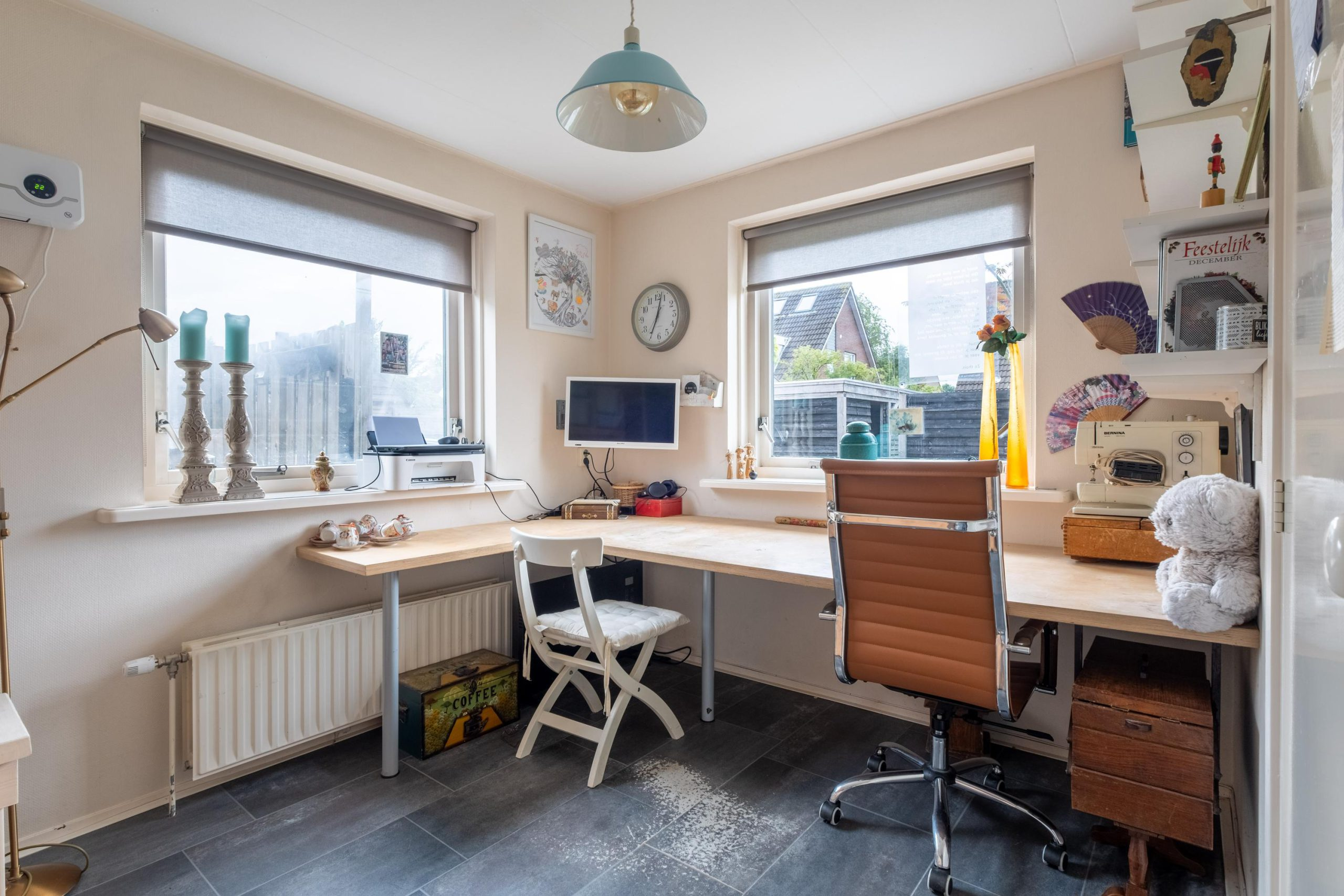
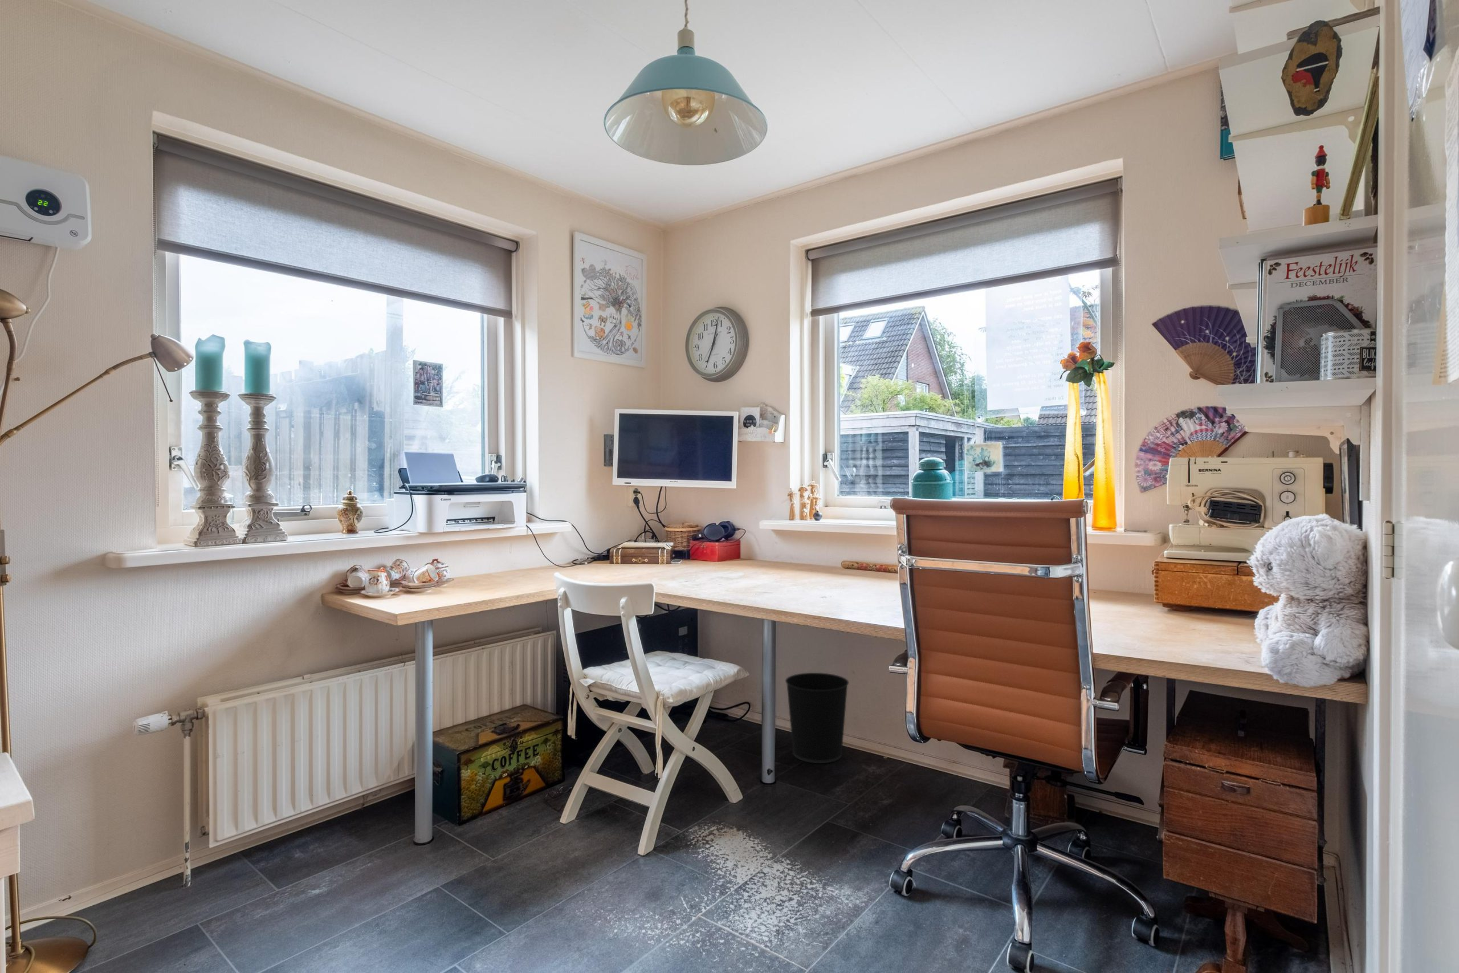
+ wastebasket [785,672,850,763]
